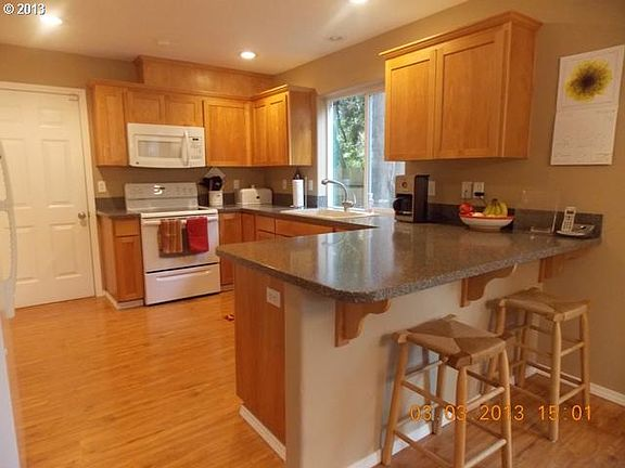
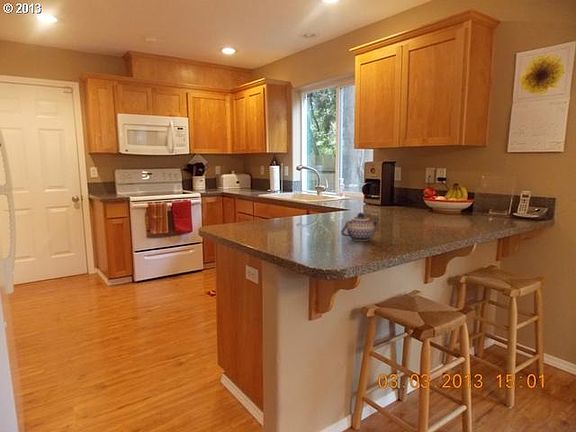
+ teapot [340,212,381,242]
